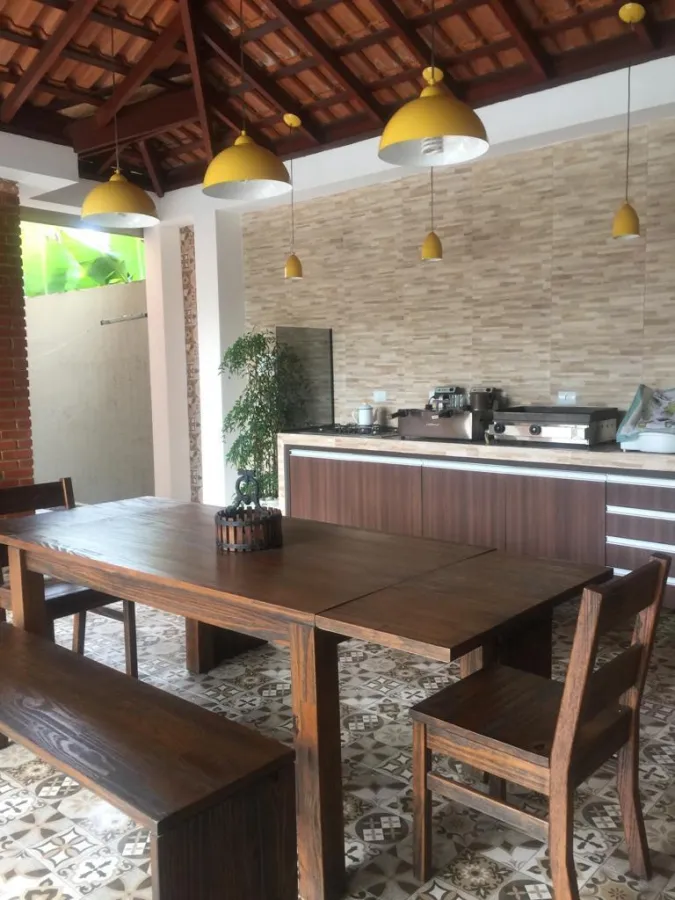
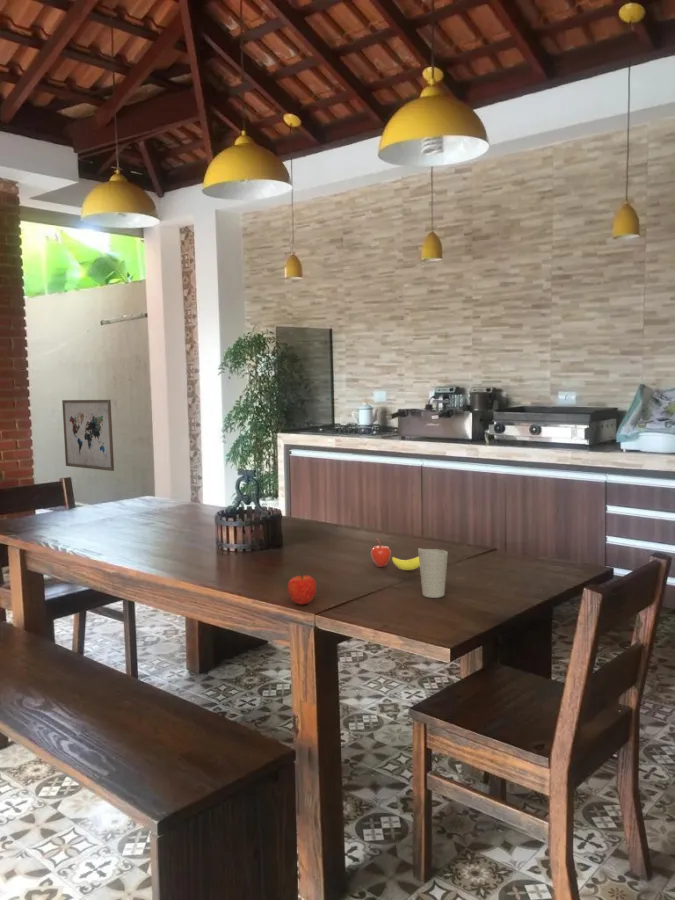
+ fruit [287,572,317,606]
+ fruit [370,537,420,571]
+ wall art [61,399,115,472]
+ cup [417,547,449,599]
